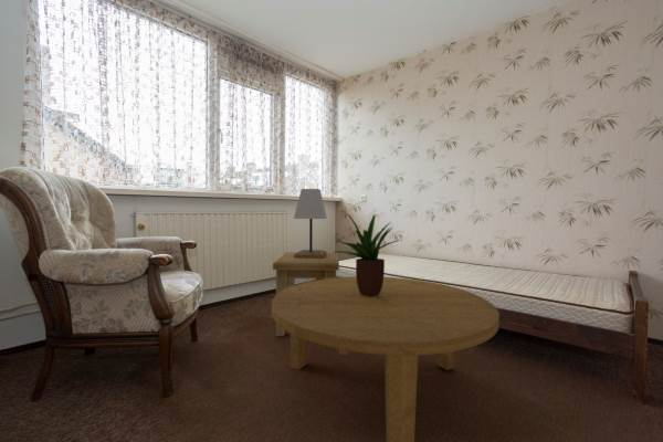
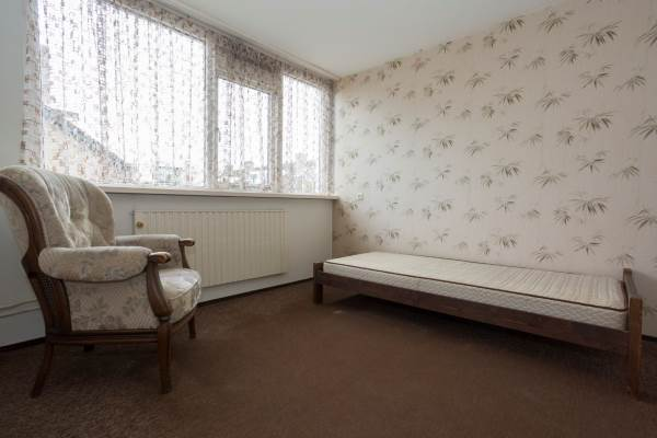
- lamp [293,188,328,259]
- coffee table [271,275,501,442]
- potted plant [335,212,401,297]
- side table [272,251,340,337]
